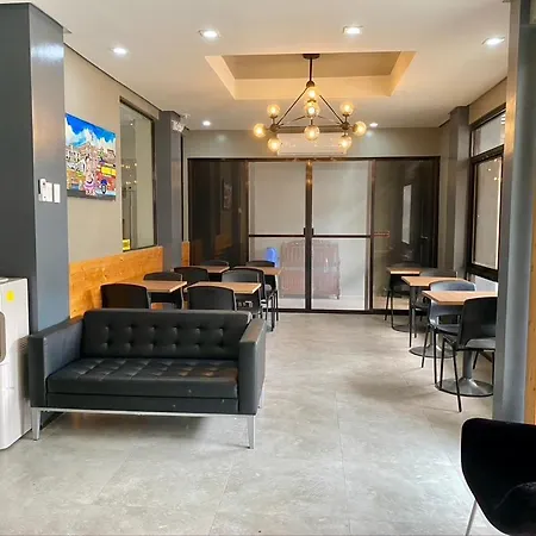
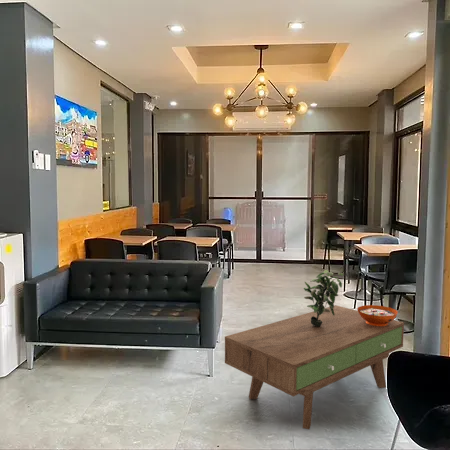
+ potted plant [303,269,344,326]
+ coffee table [224,304,405,430]
+ decorative bowl [356,304,399,326]
